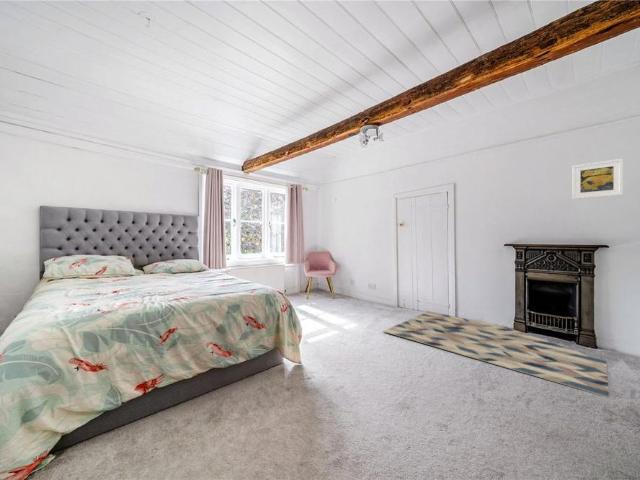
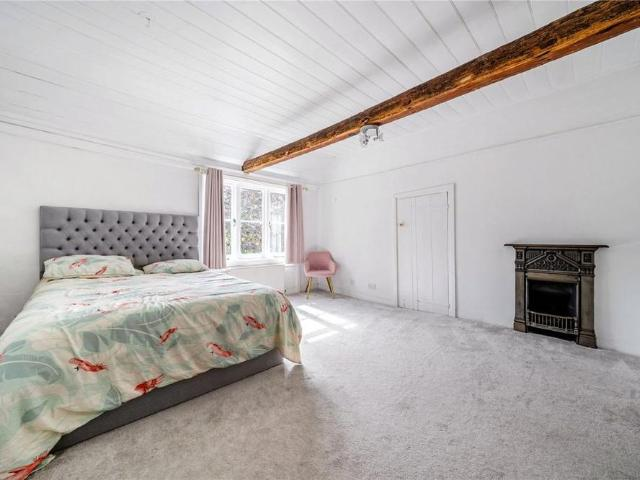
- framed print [571,158,624,200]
- rug [383,310,610,398]
